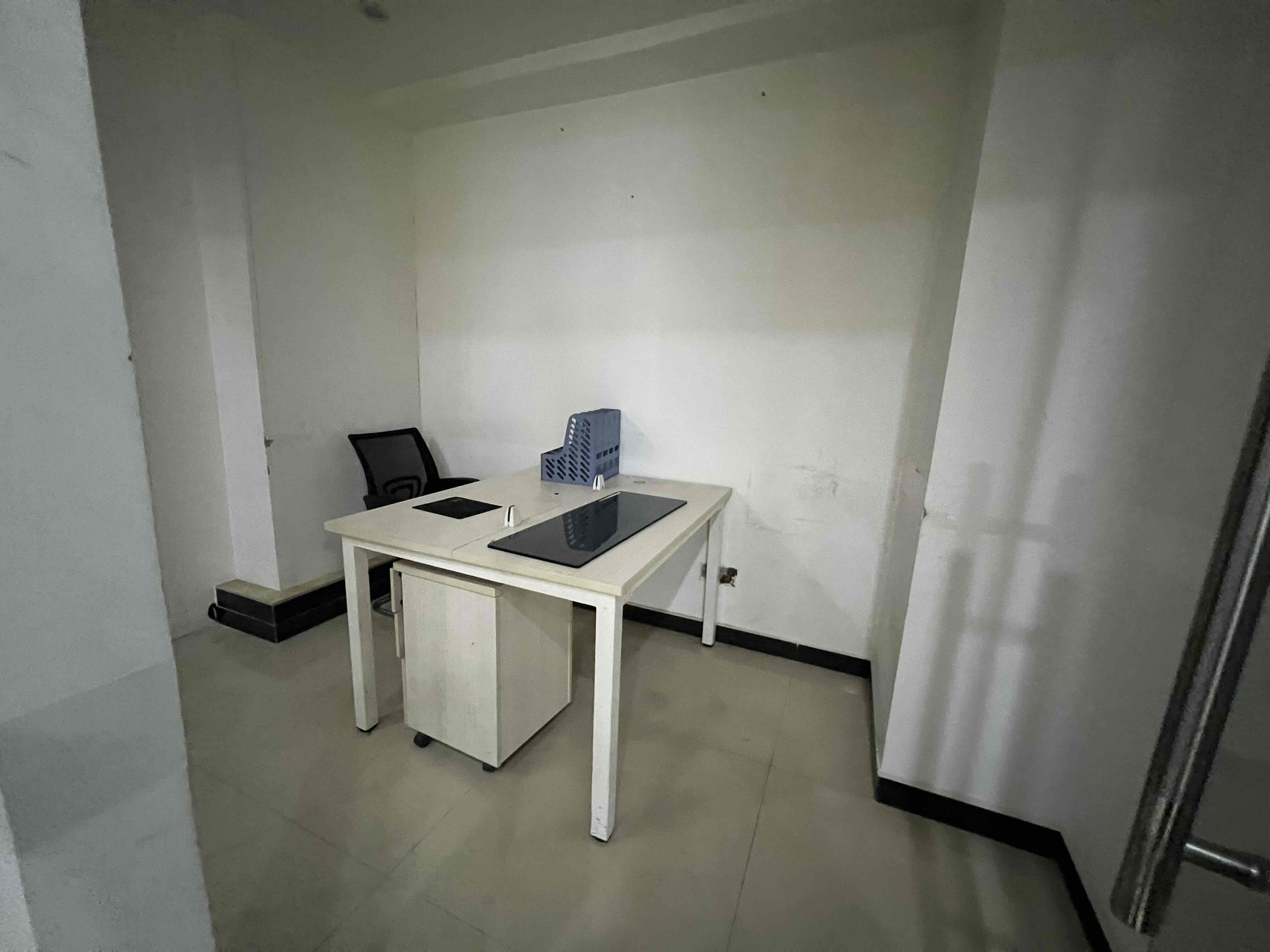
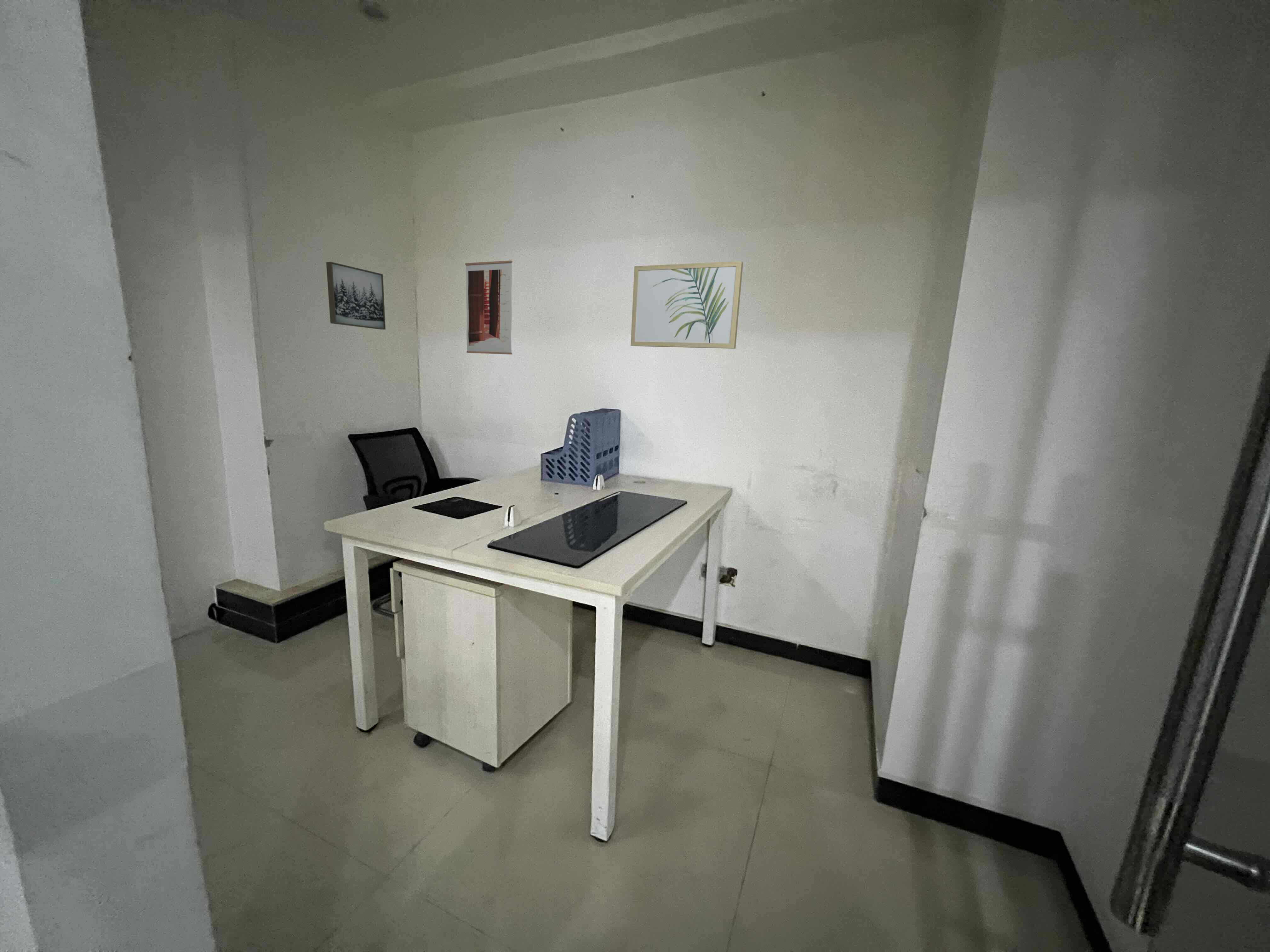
+ wall art [630,261,744,349]
+ wall art [326,262,386,330]
+ wall art [465,260,513,355]
